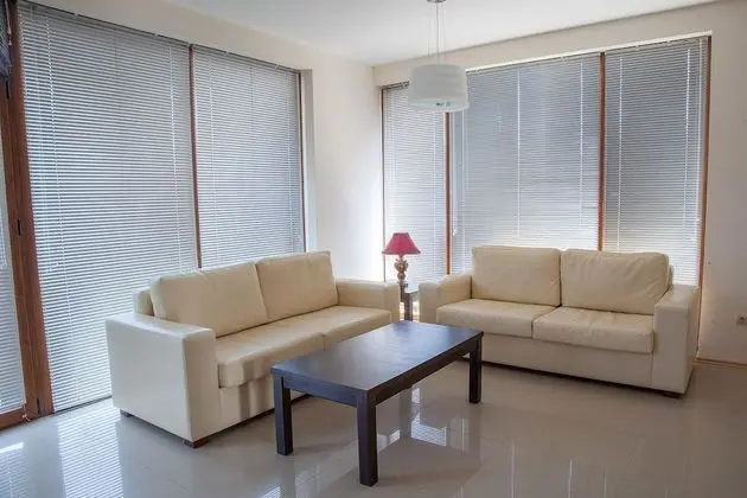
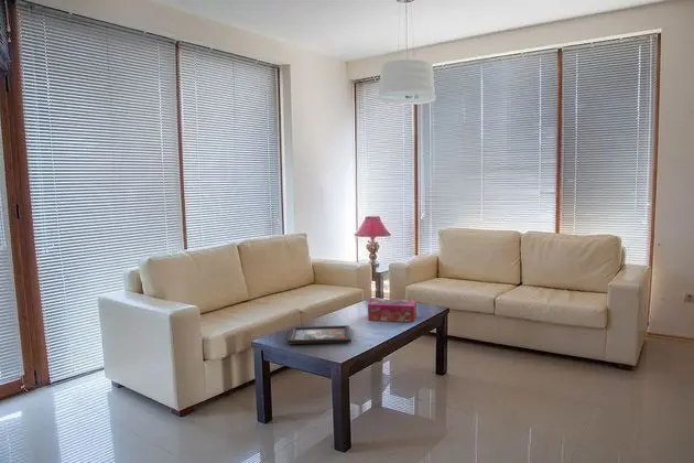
+ decorative tray [286,324,353,345]
+ tissue box [367,298,418,323]
